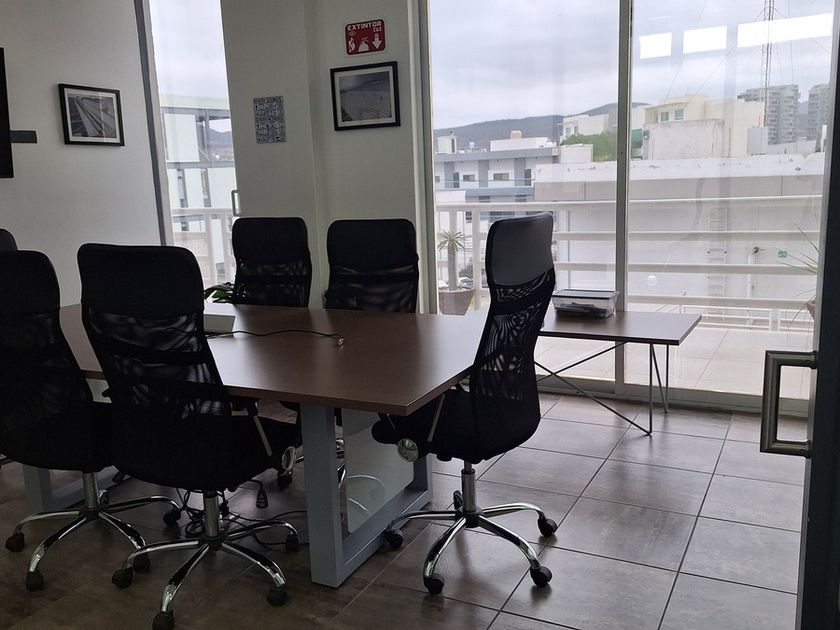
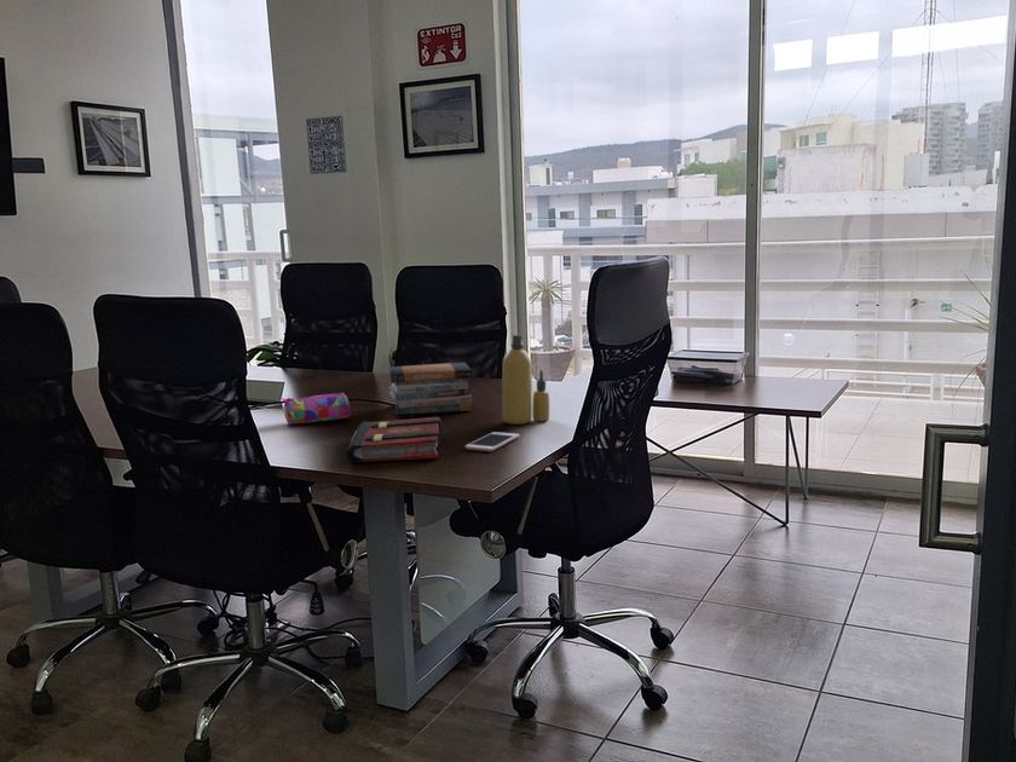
+ book [346,416,443,464]
+ pencil case [281,392,351,426]
+ cell phone [464,431,520,452]
+ bottle [501,334,550,426]
+ book stack [387,362,473,416]
